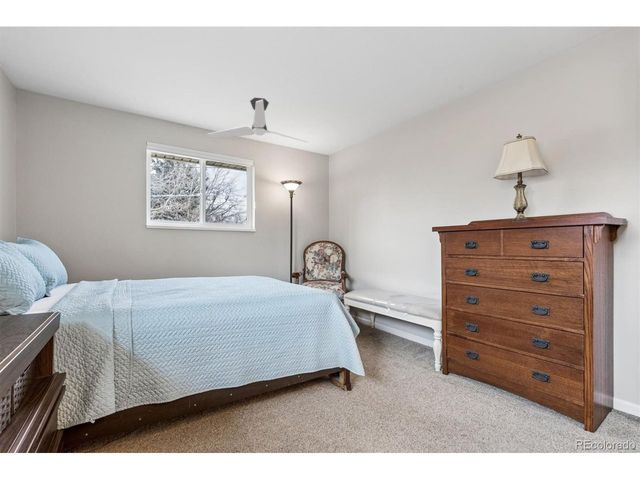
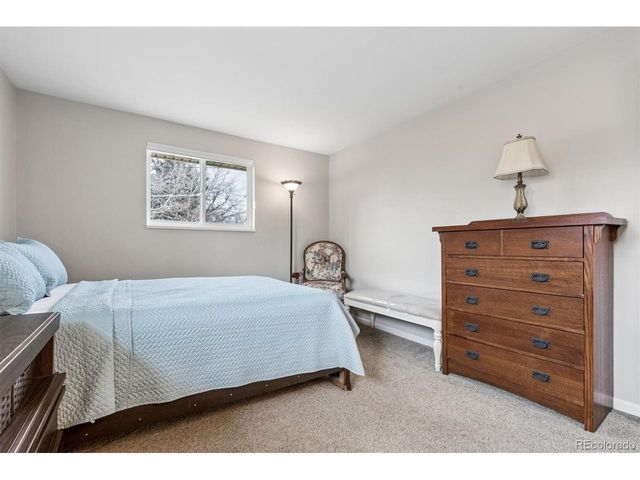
- ceiling fan [207,97,309,144]
